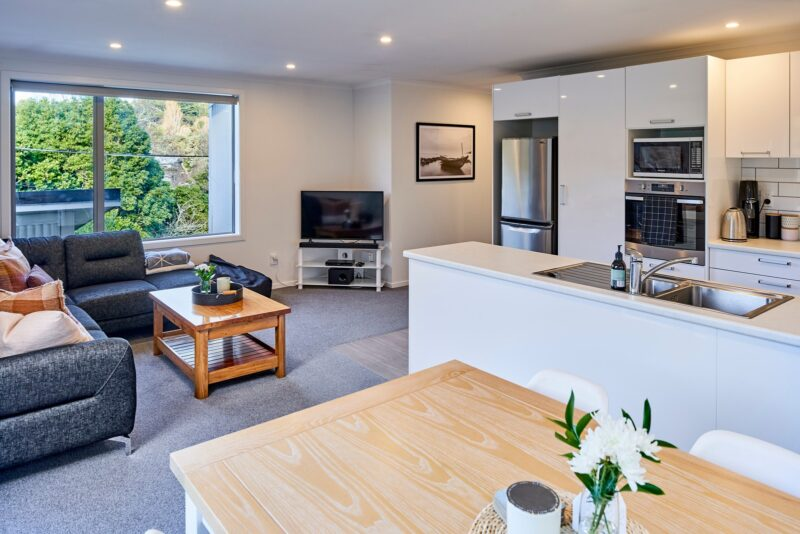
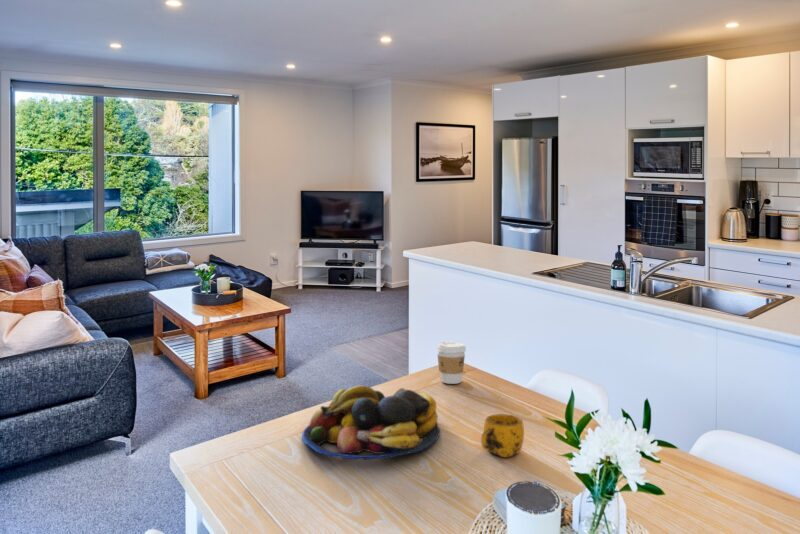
+ fruit bowl [301,385,441,461]
+ coffee cup [436,341,467,385]
+ mug [480,413,525,458]
